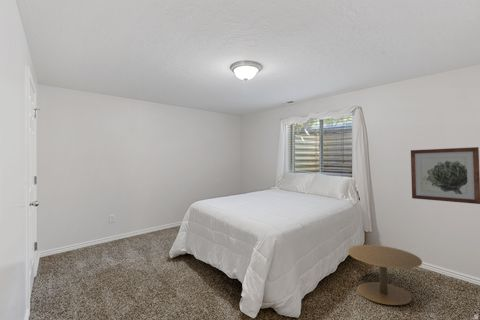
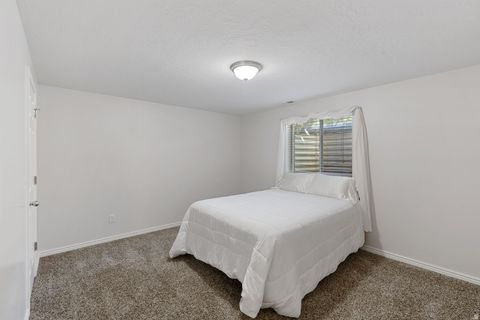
- wall art [410,146,480,205]
- side table [347,244,423,306]
